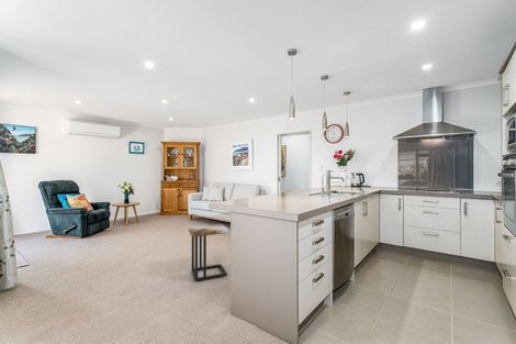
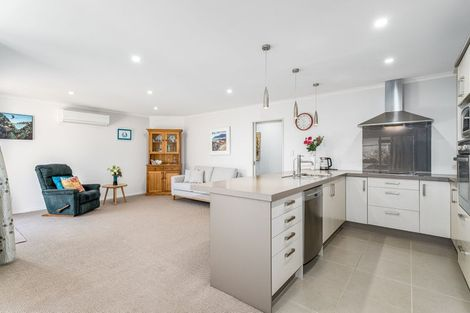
- side table [188,223,229,282]
